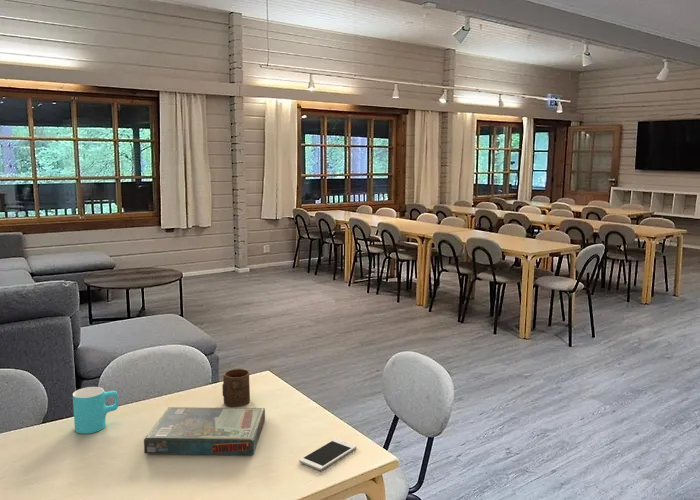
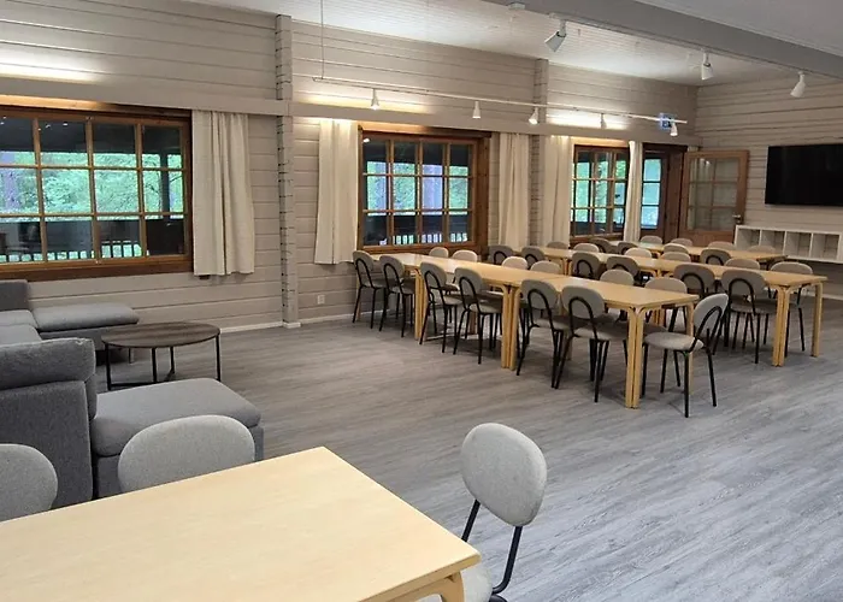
- cup [72,386,119,435]
- cell phone [298,437,358,471]
- board game [143,406,266,456]
- cup [221,368,251,408]
